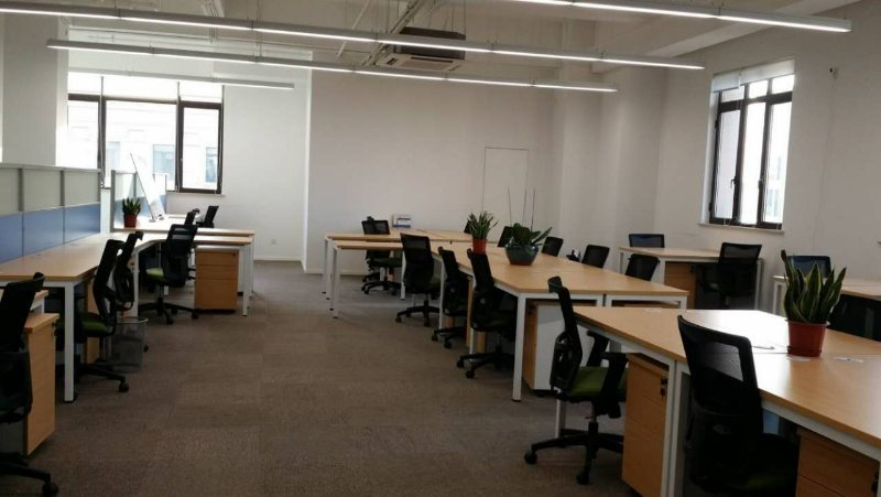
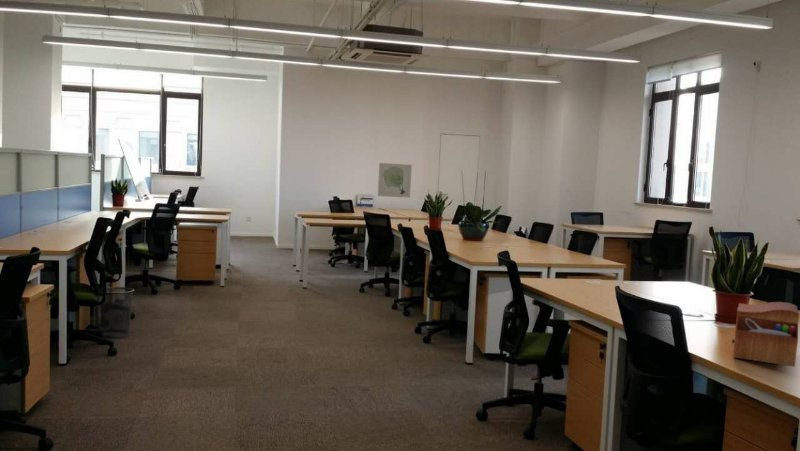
+ sewing box [731,301,800,368]
+ wall art [377,162,413,199]
